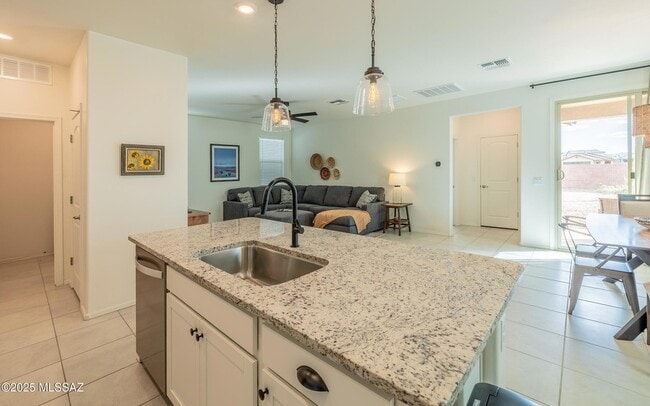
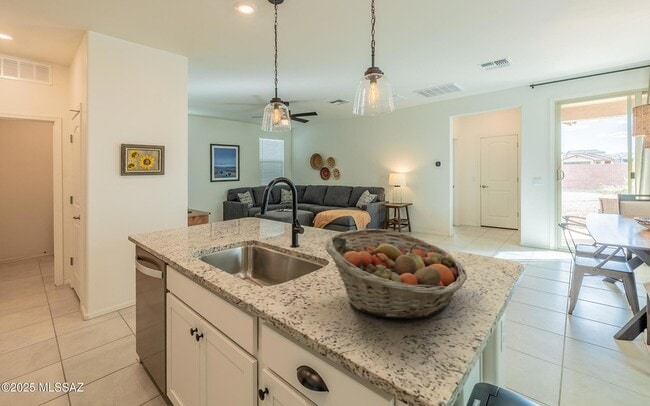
+ fruit basket [324,228,468,320]
